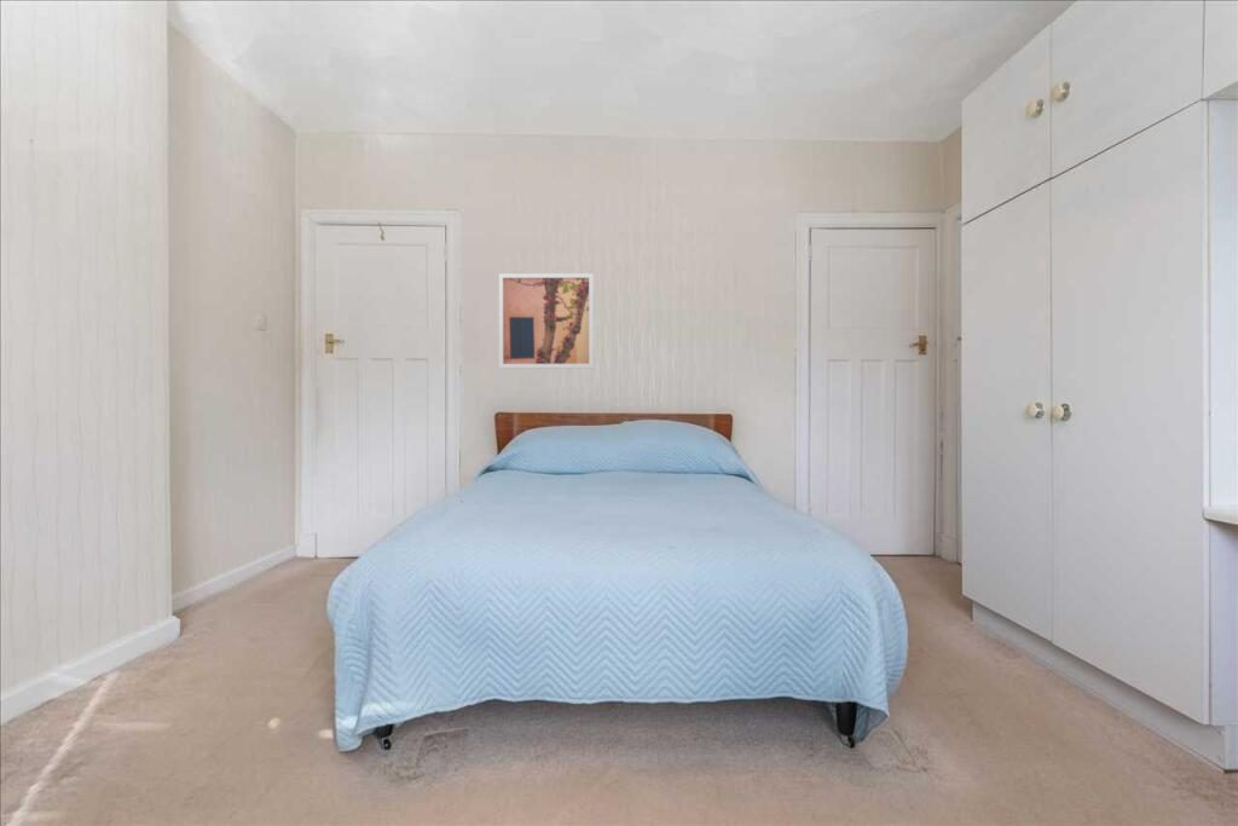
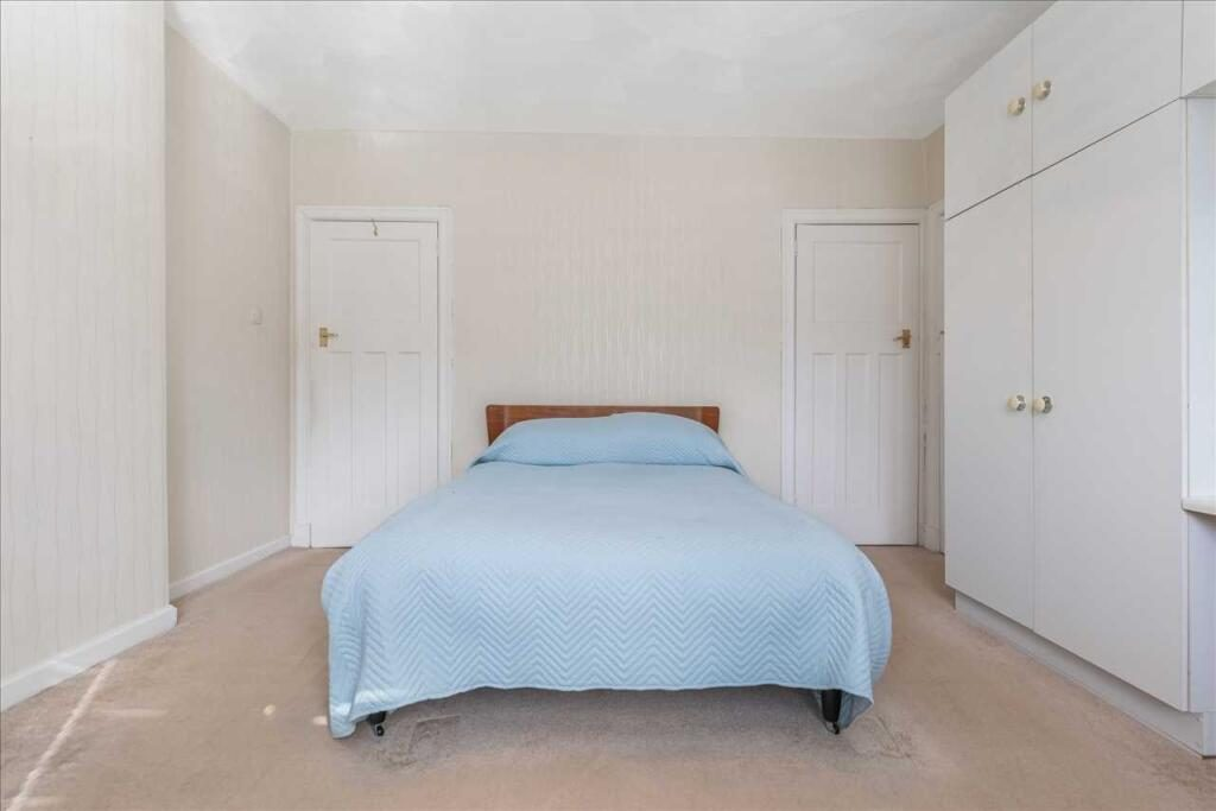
- wall art [498,272,595,370]
